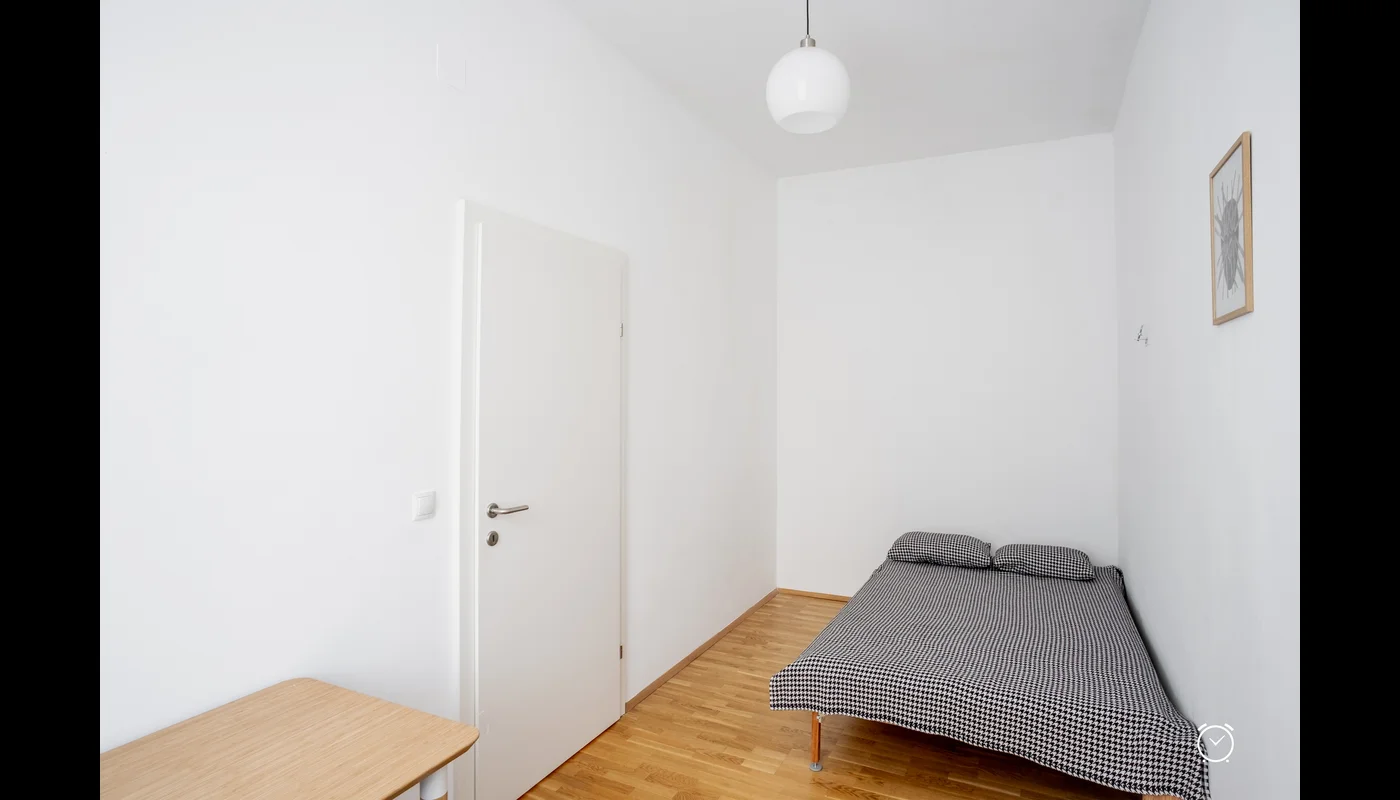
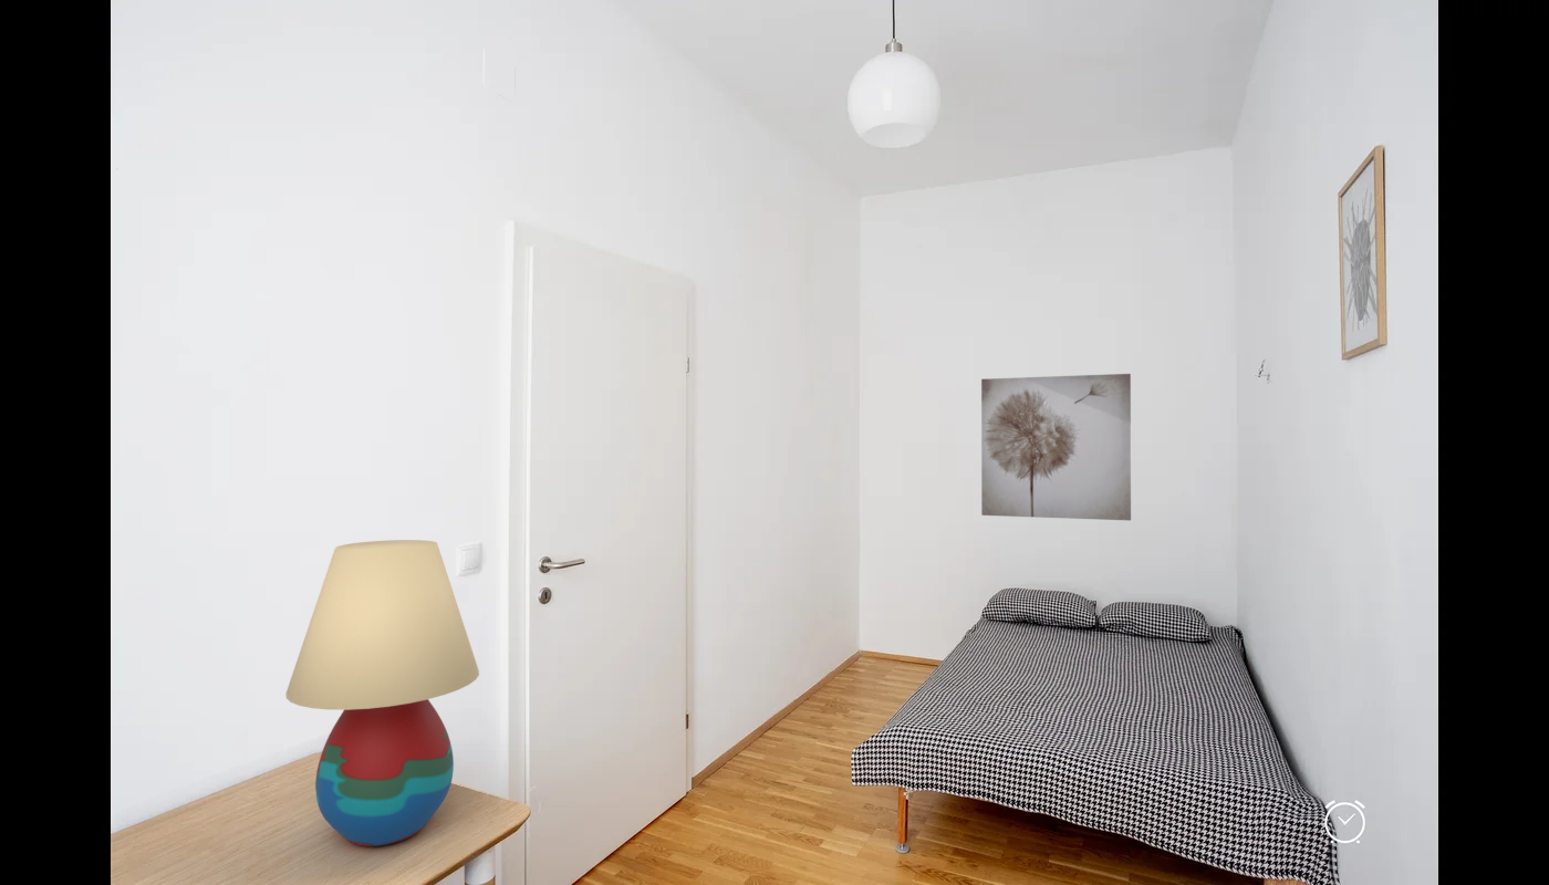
+ wall art [980,373,1132,521]
+ table lamp [285,539,480,847]
